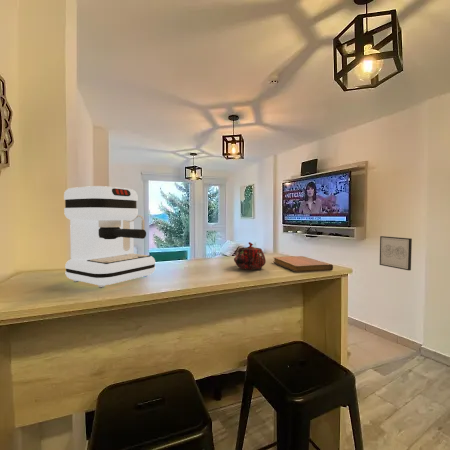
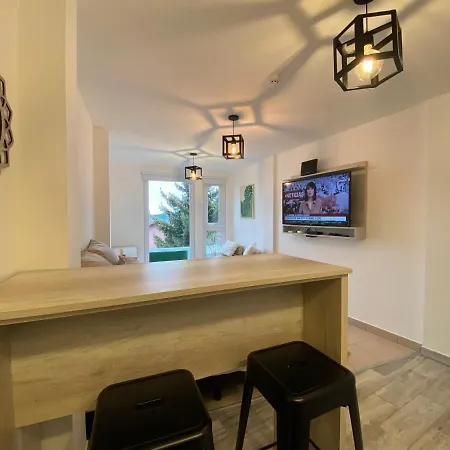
- coffee maker [63,185,156,288]
- teapot [233,241,267,270]
- notebook [272,255,334,273]
- wall art [379,235,413,271]
